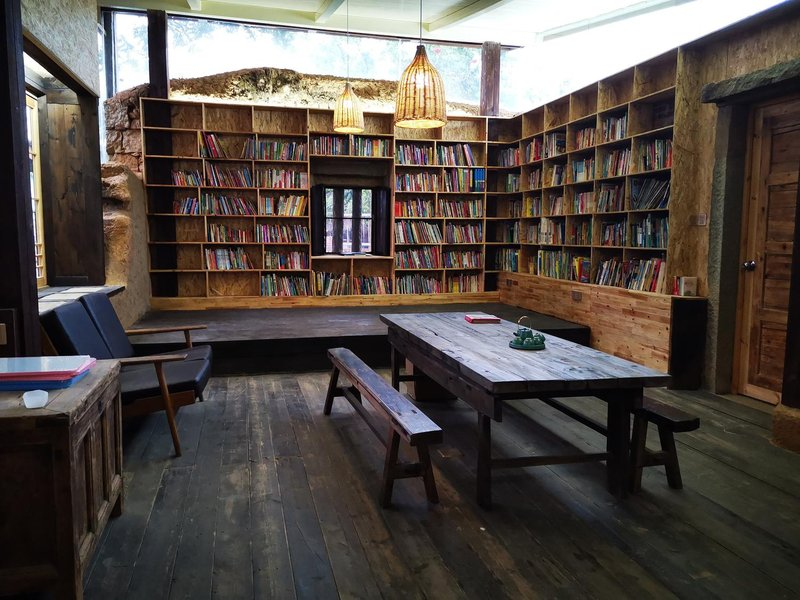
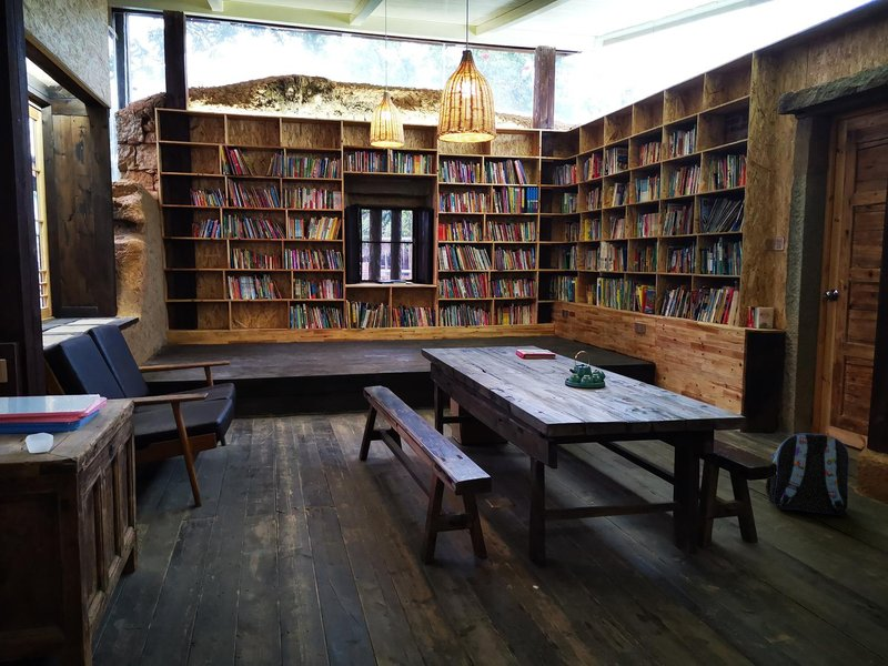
+ backpack [765,432,850,517]
